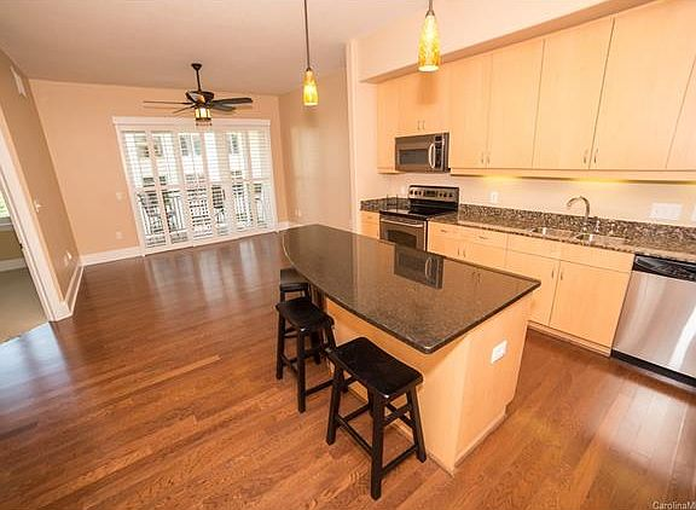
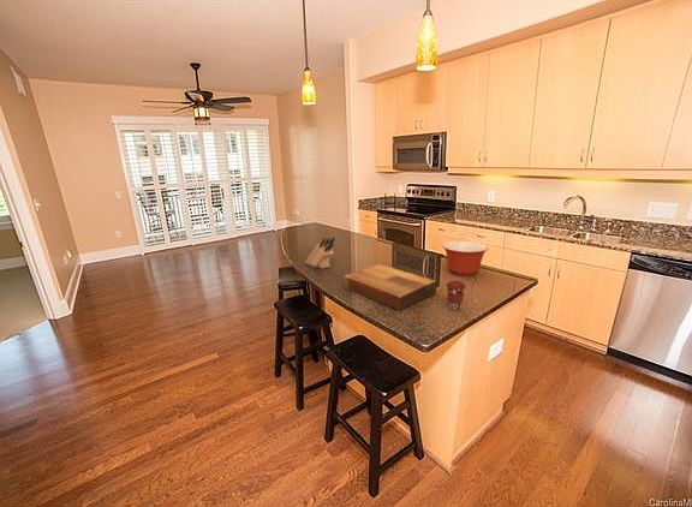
+ coffee cup [446,280,467,311]
+ mixing bowl [441,240,489,276]
+ cutting board [342,263,437,311]
+ knife block [304,235,336,269]
